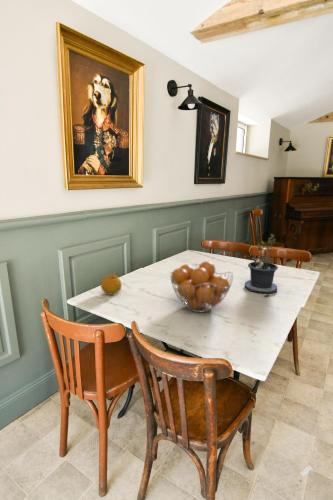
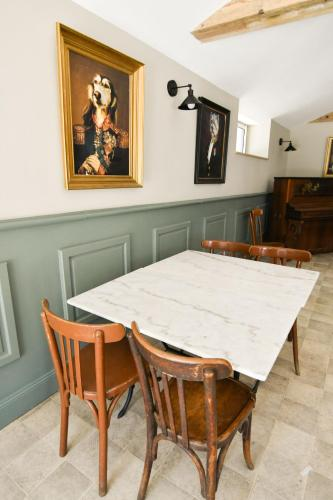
- potted plant [244,233,279,298]
- fruit basket [169,260,234,313]
- fruit [100,273,123,295]
